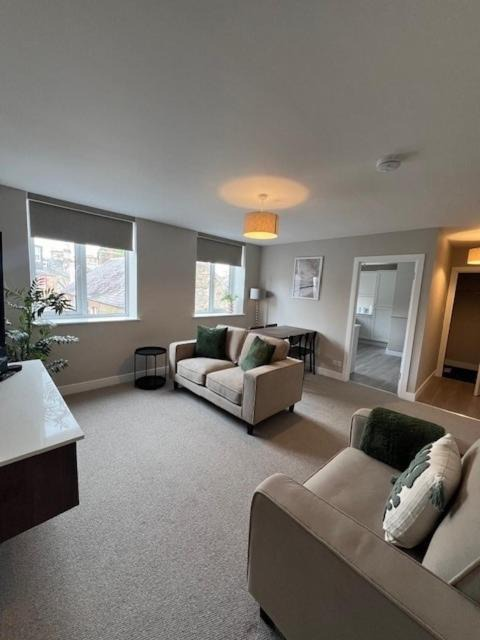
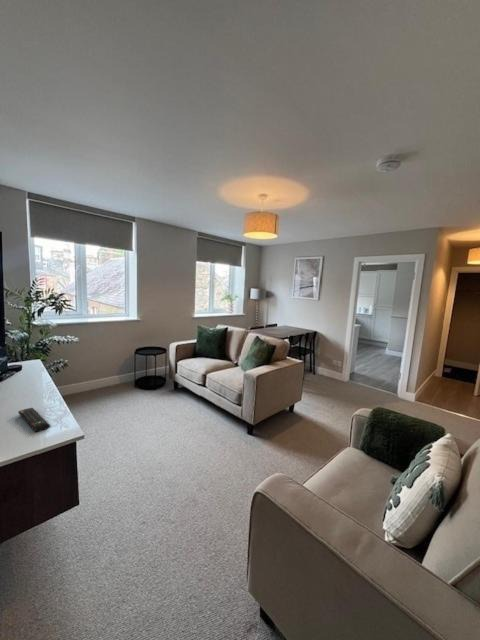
+ remote control [17,407,51,433]
